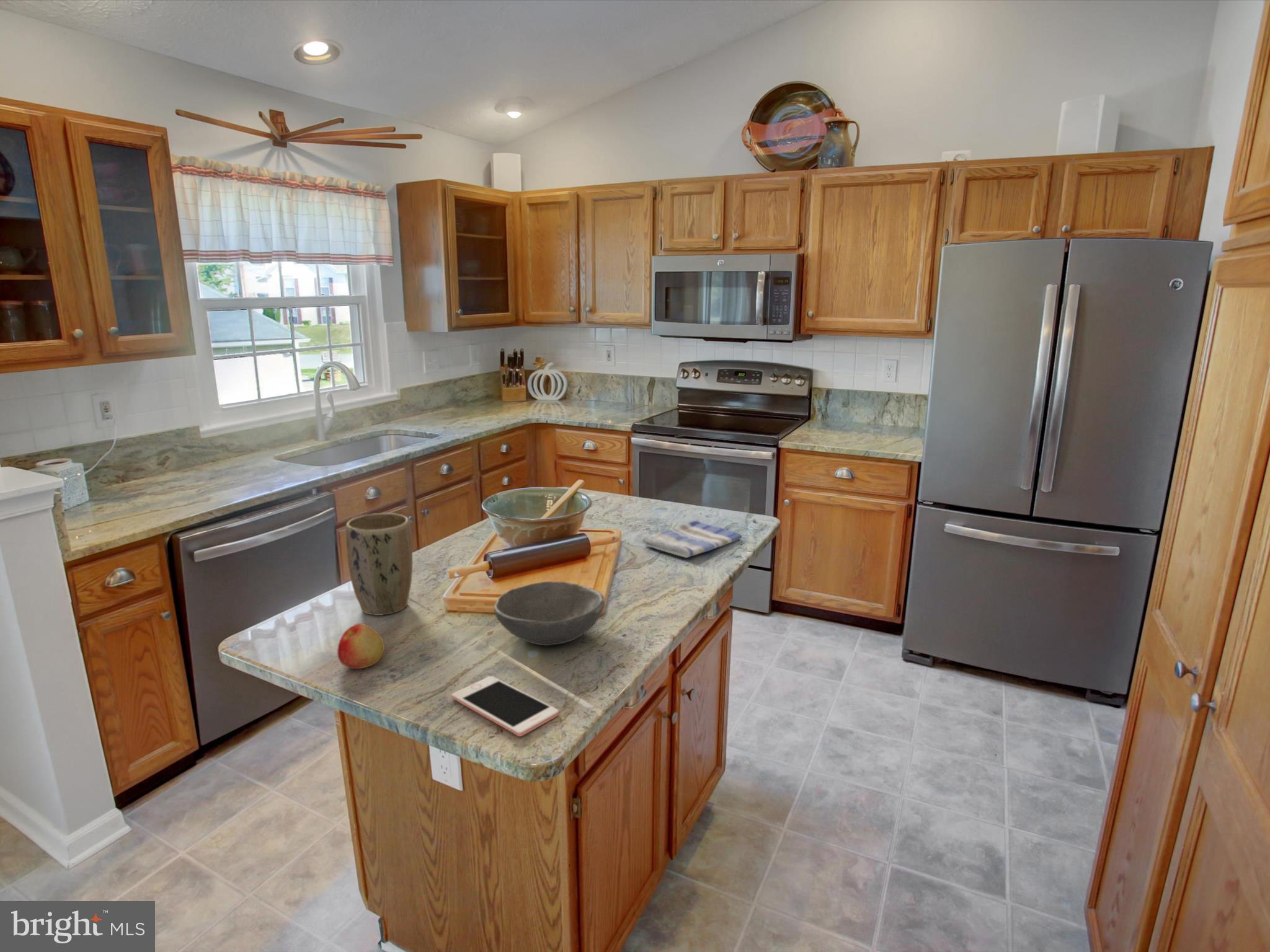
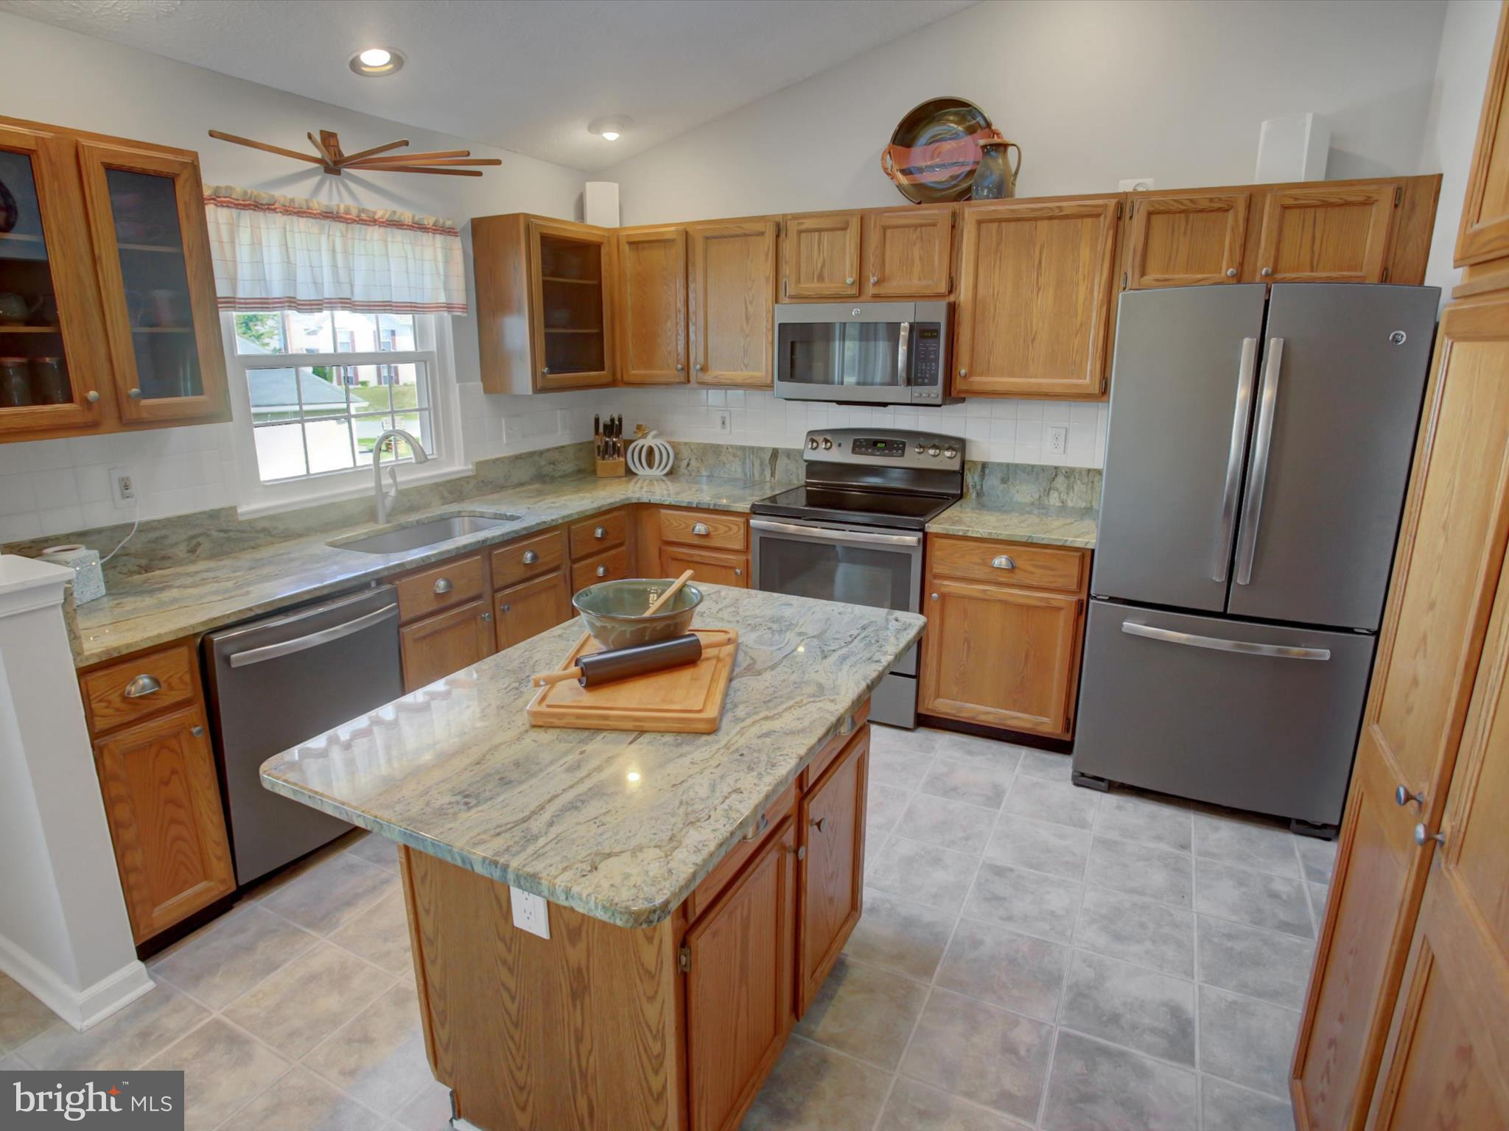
- plant pot [345,513,413,616]
- cell phone [451,676,559,737]
- bowl [494,581,605,646]
- apple [337,623,385,669]
- dish towel [640,520,743,558]
